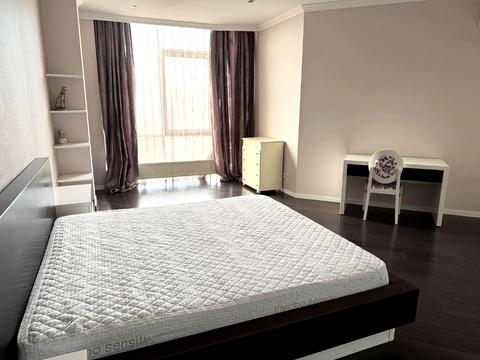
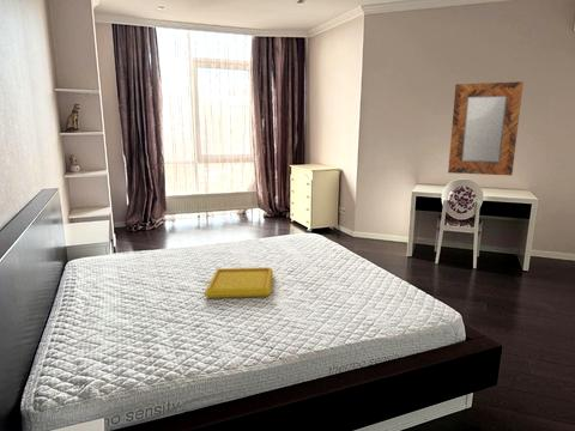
+ serving tray [204,267,274,299]
+ home mirror [447,80,525,176]
